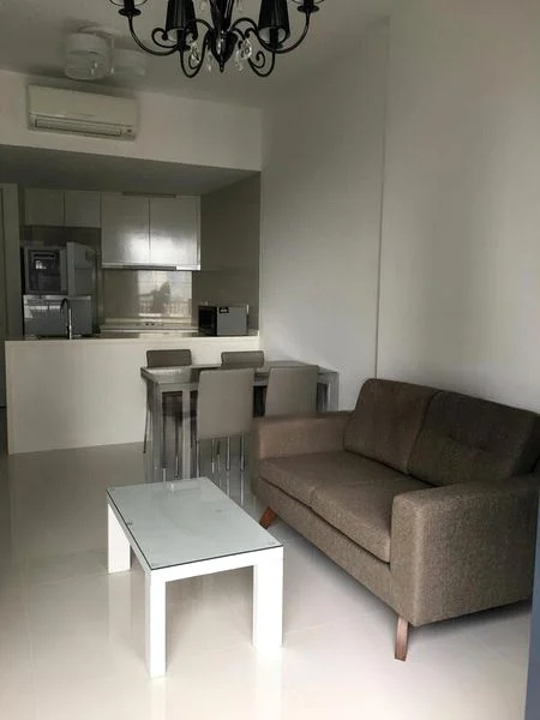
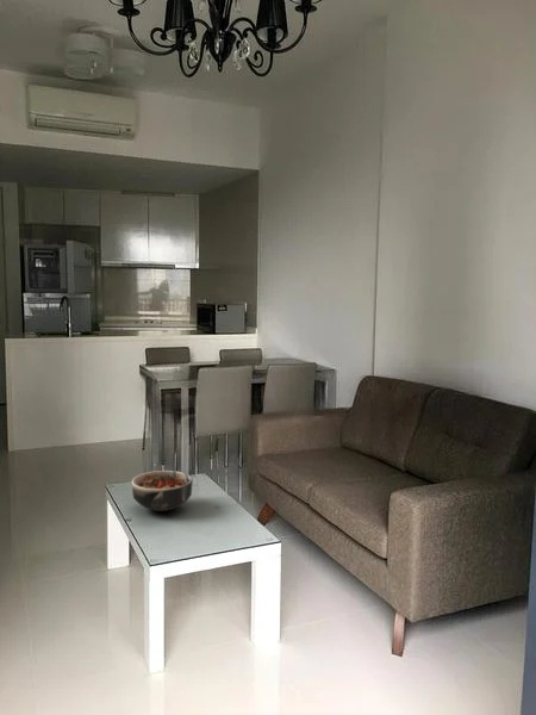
+ bowl [131,470,194,512]
